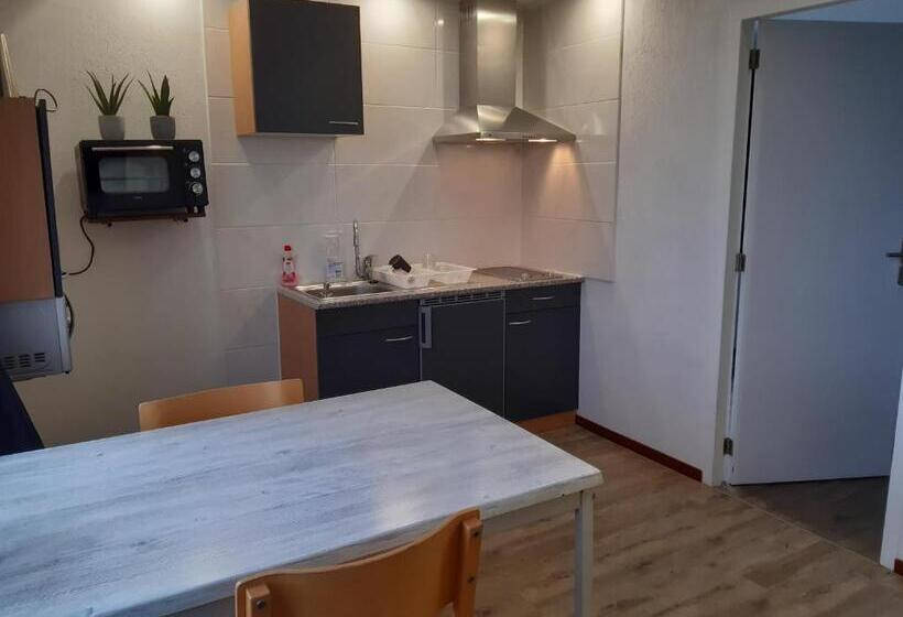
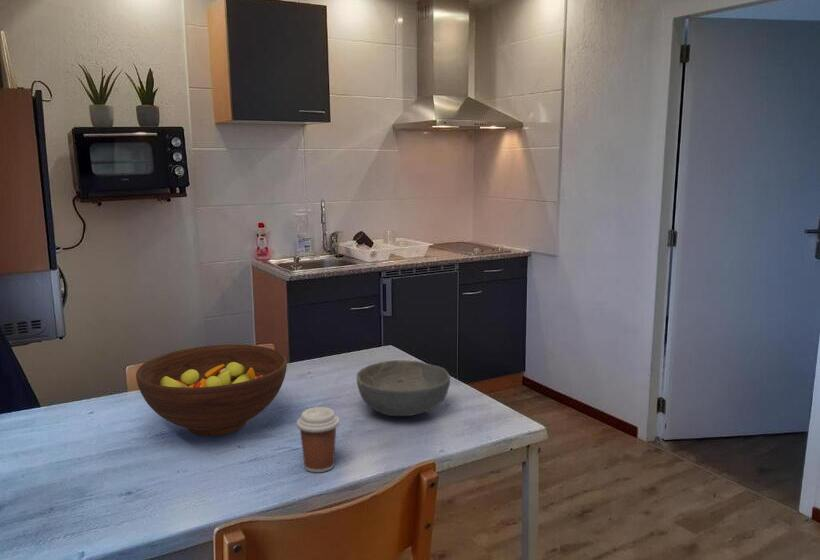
+ bowl [356,359,451,417]
+ fruit bowl [135,344,288,437]
+ coffee cup [296,406,340,473]
